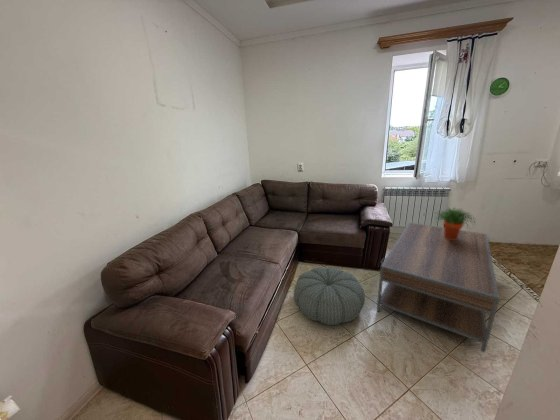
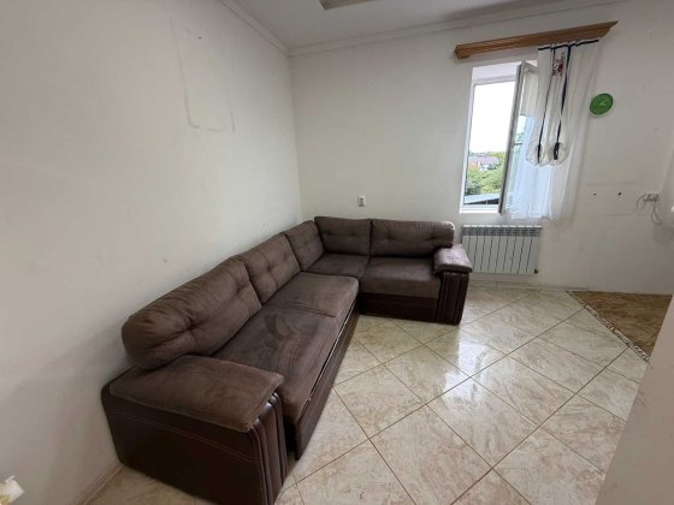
- pouf [293,266,366,326]
- potted plant [434,206,476,240]
- coffee table [376,221,500,354]
